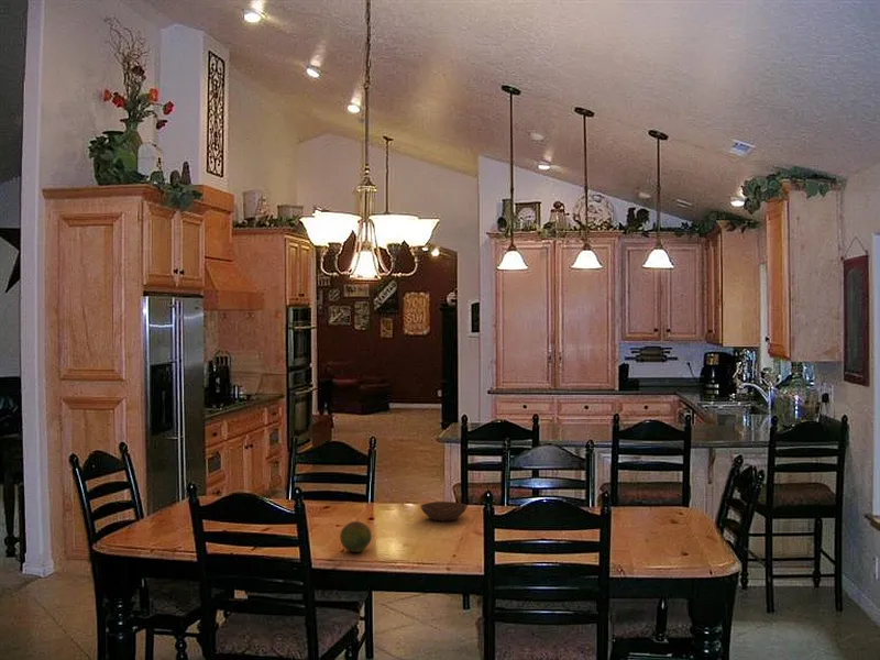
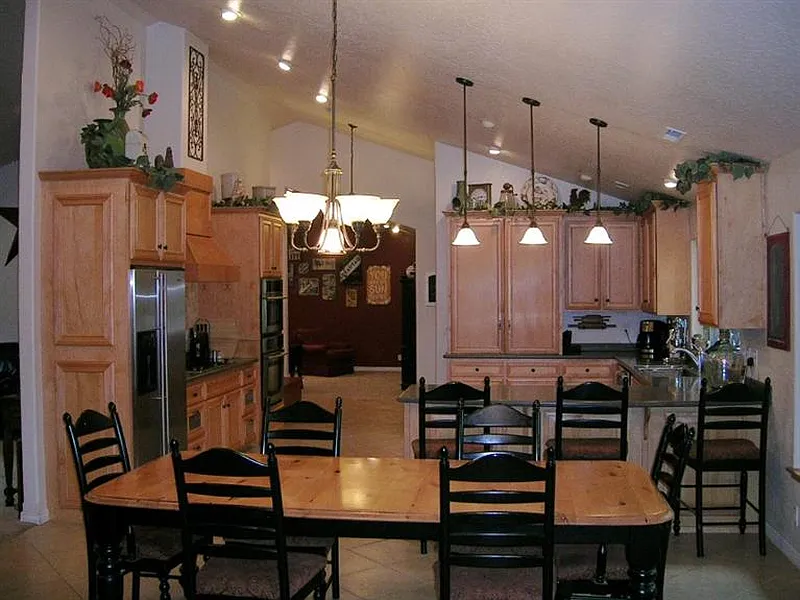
- fruit [339,520,373,553]
- bowl [419,501,469,521]
